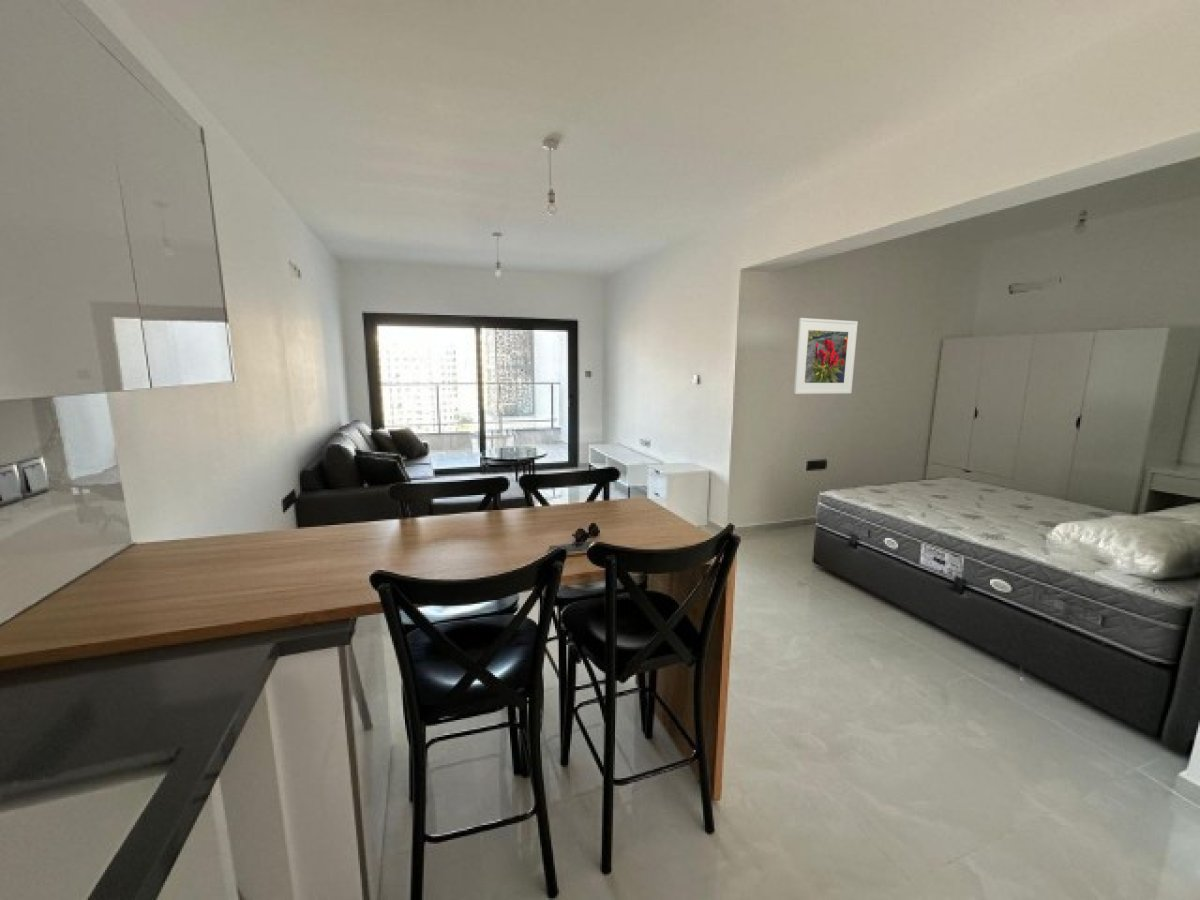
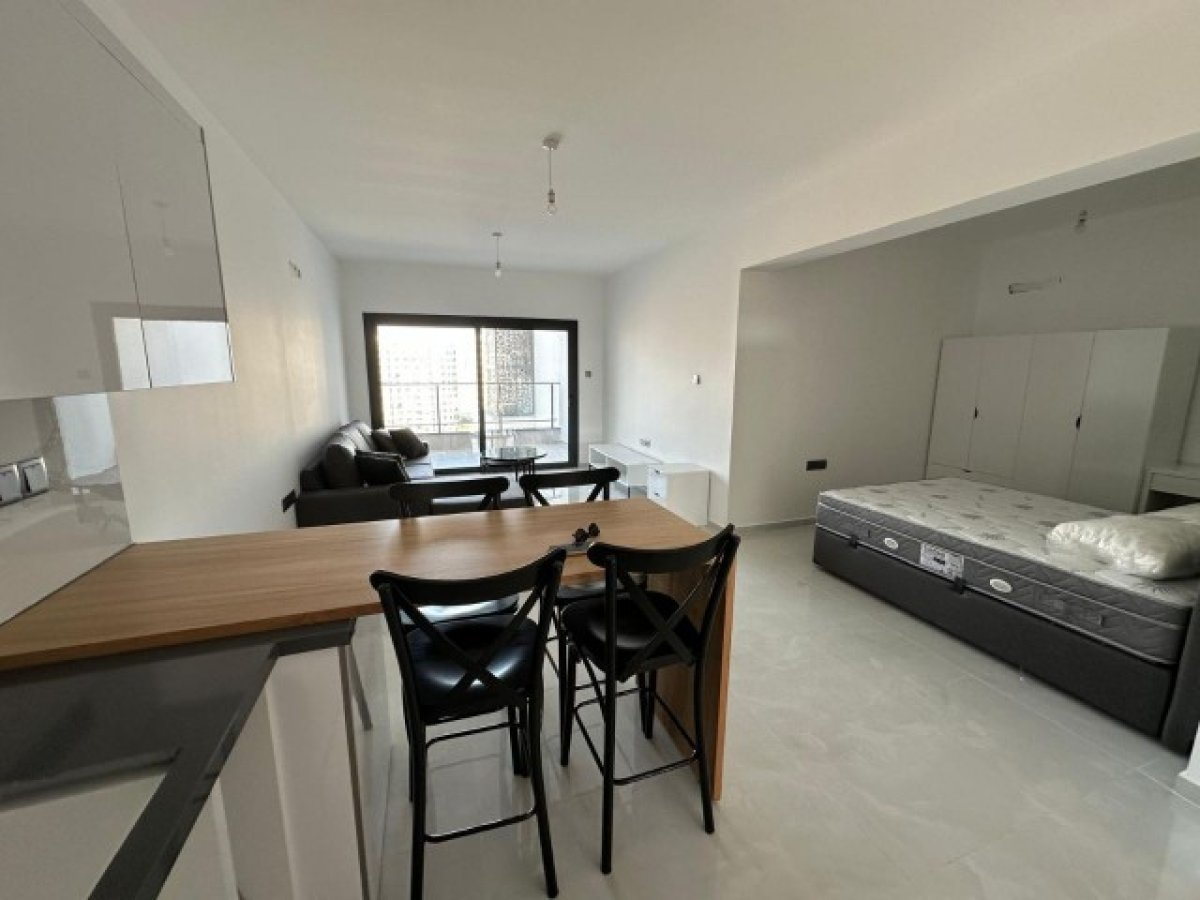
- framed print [793,317,859,395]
